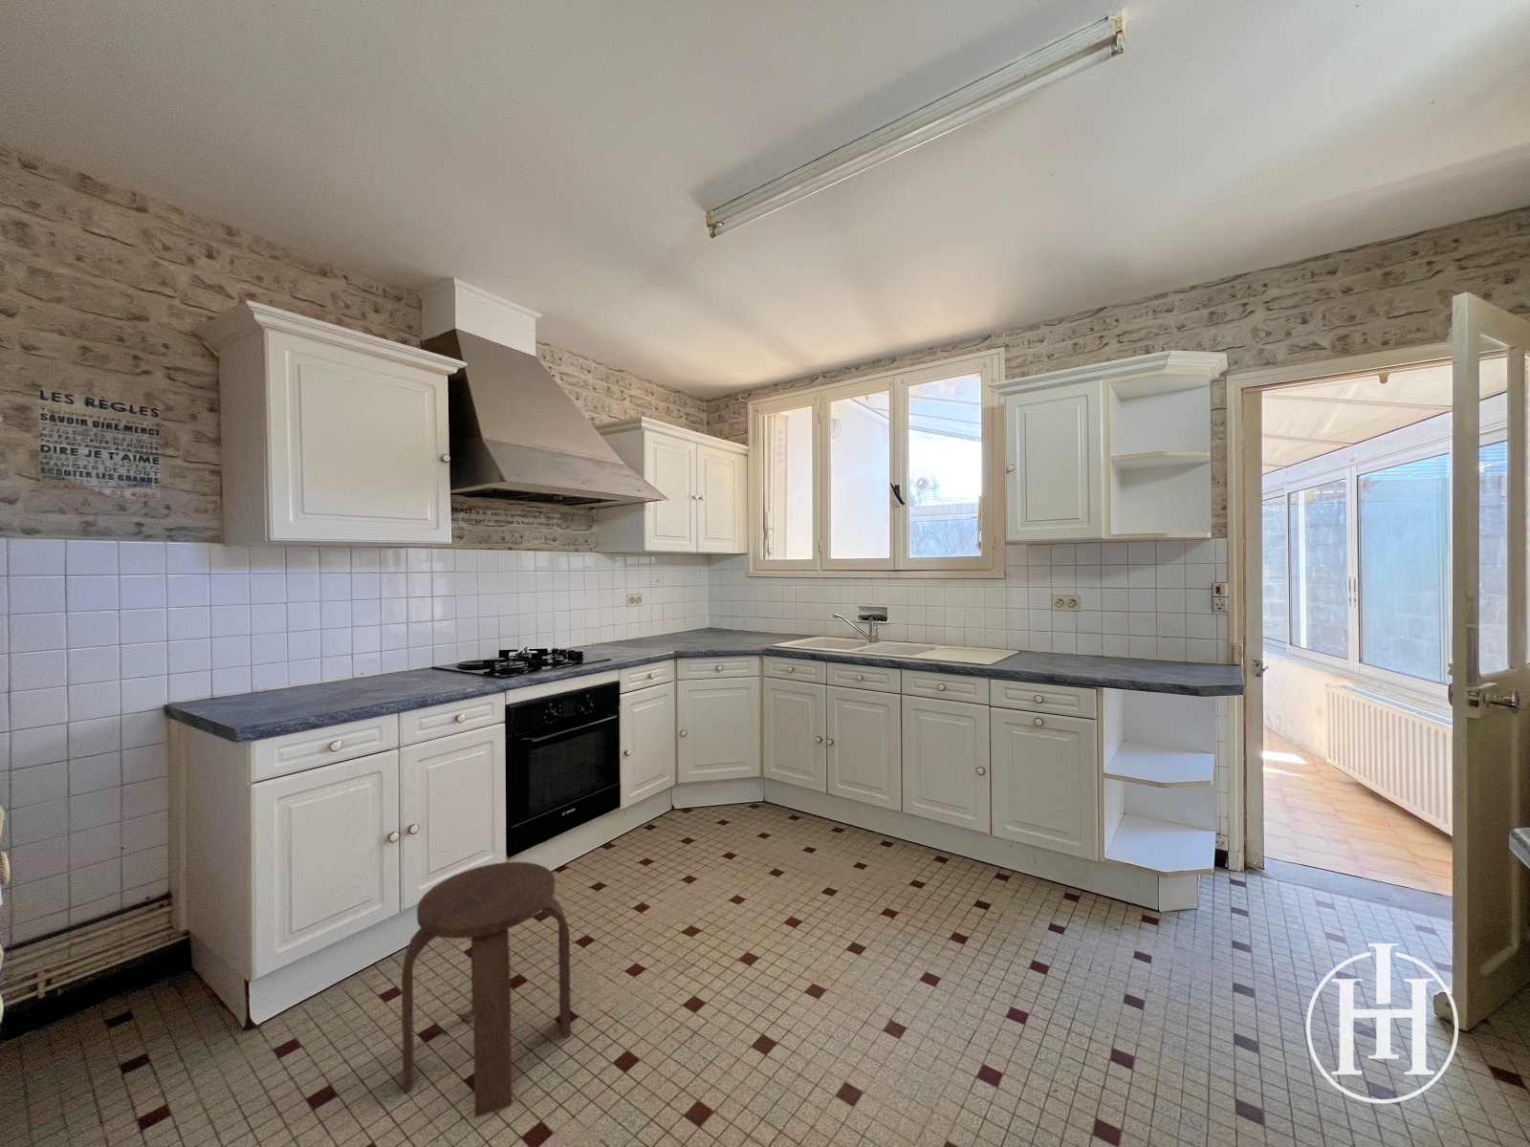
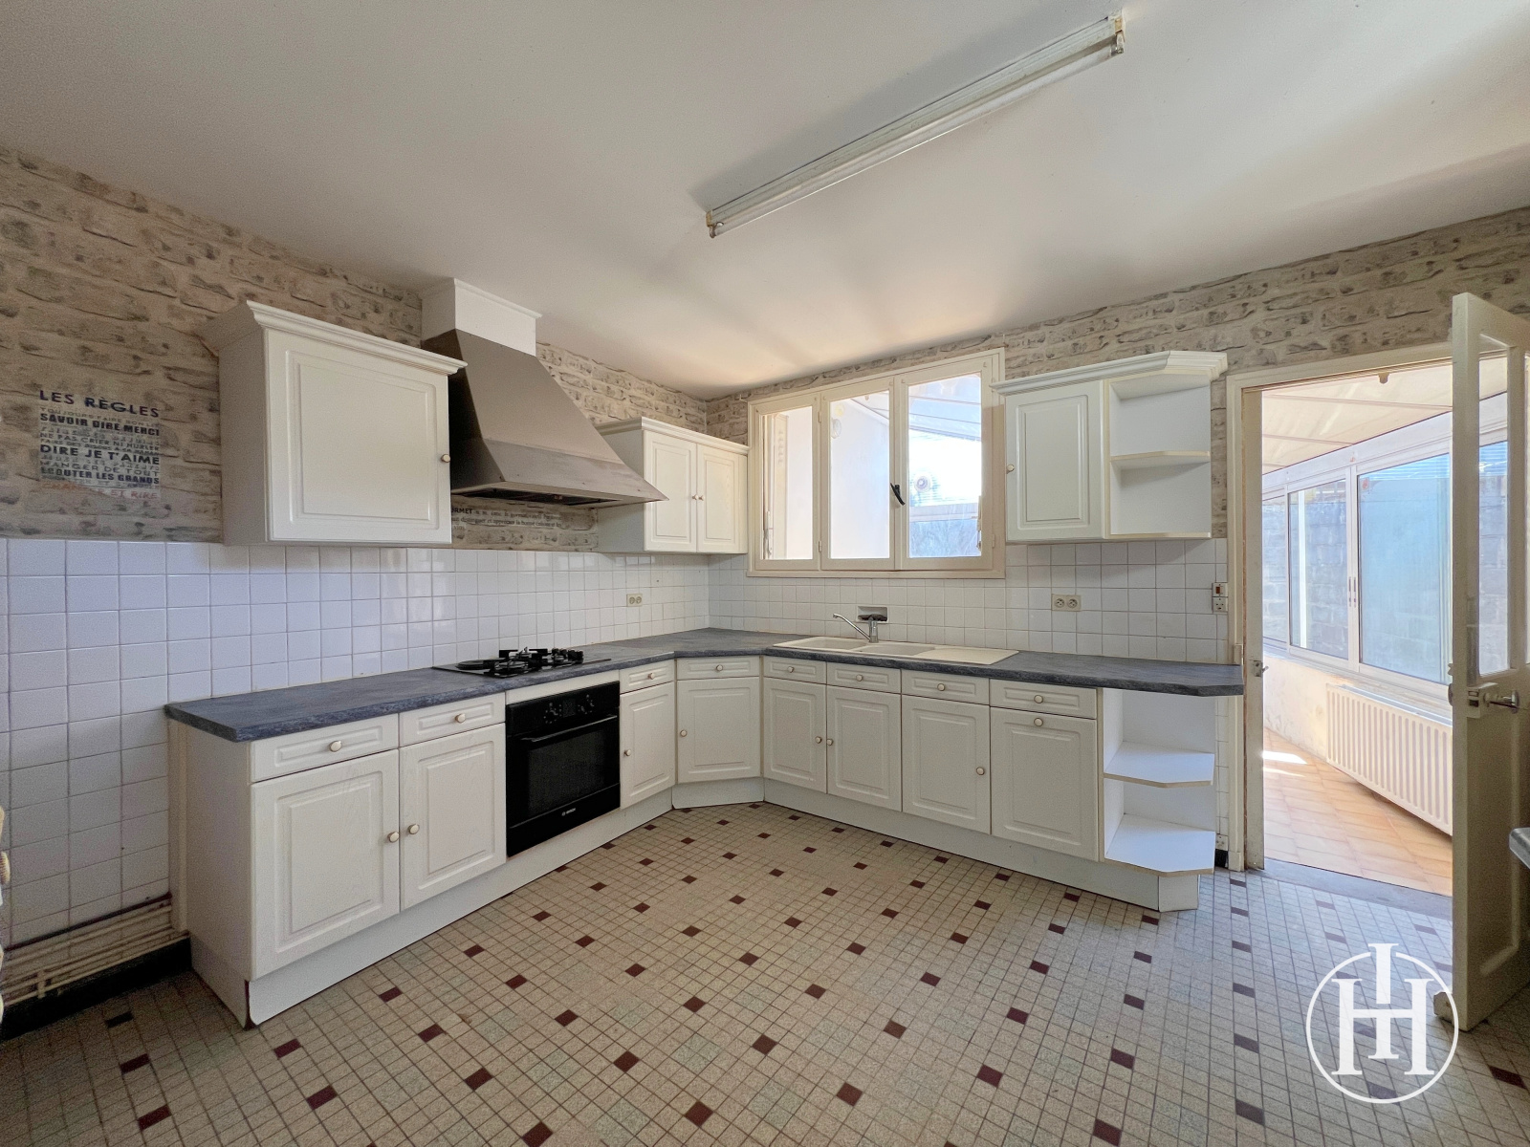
- stool [401,861,572,1119]
